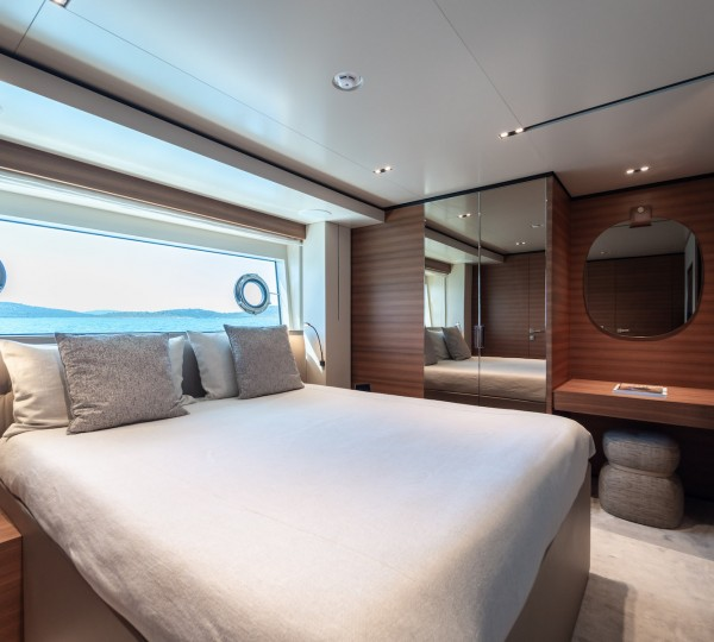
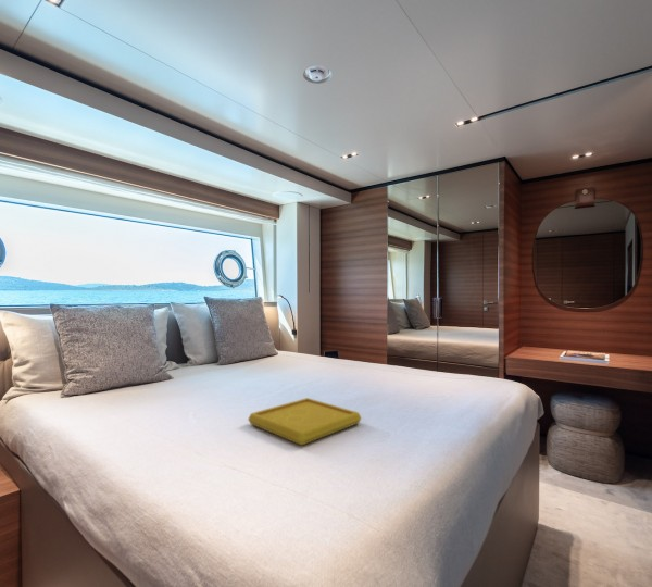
+ serving tray [247,397,363,447]
